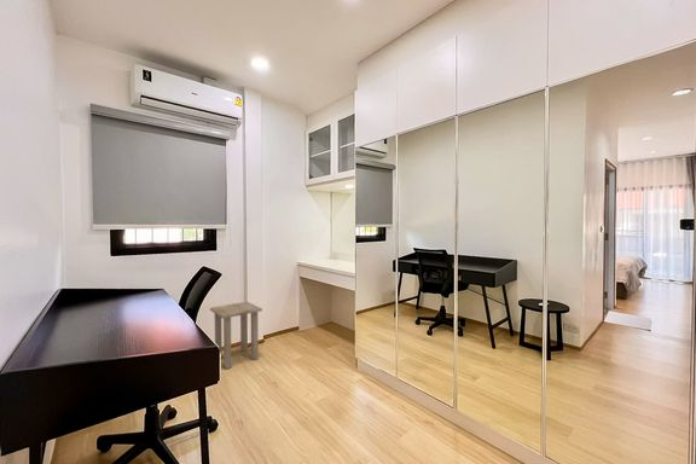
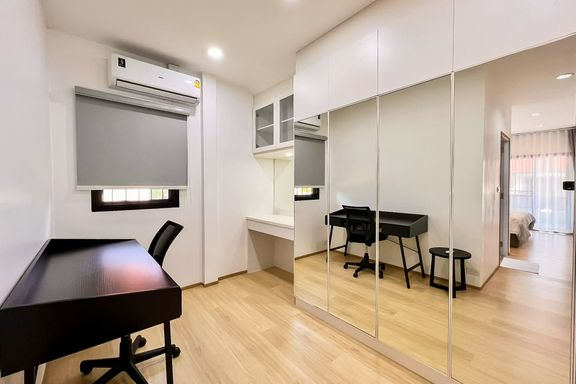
- side table [209,301,263,370]
